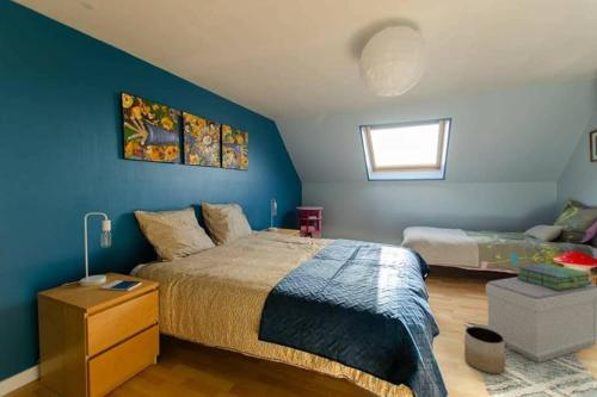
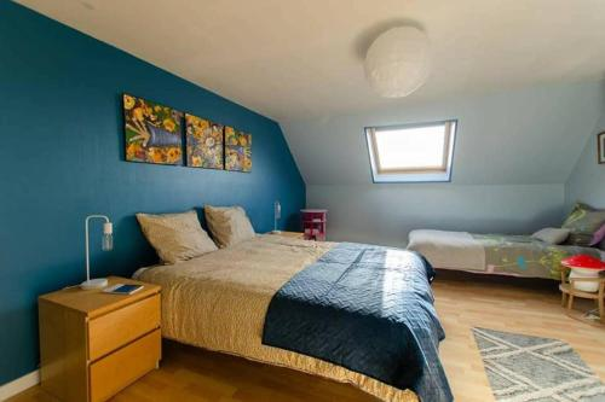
- stack of books [516,262,592,290]
- bench [485,277,597,364]
- planter [463,325,506,374]
